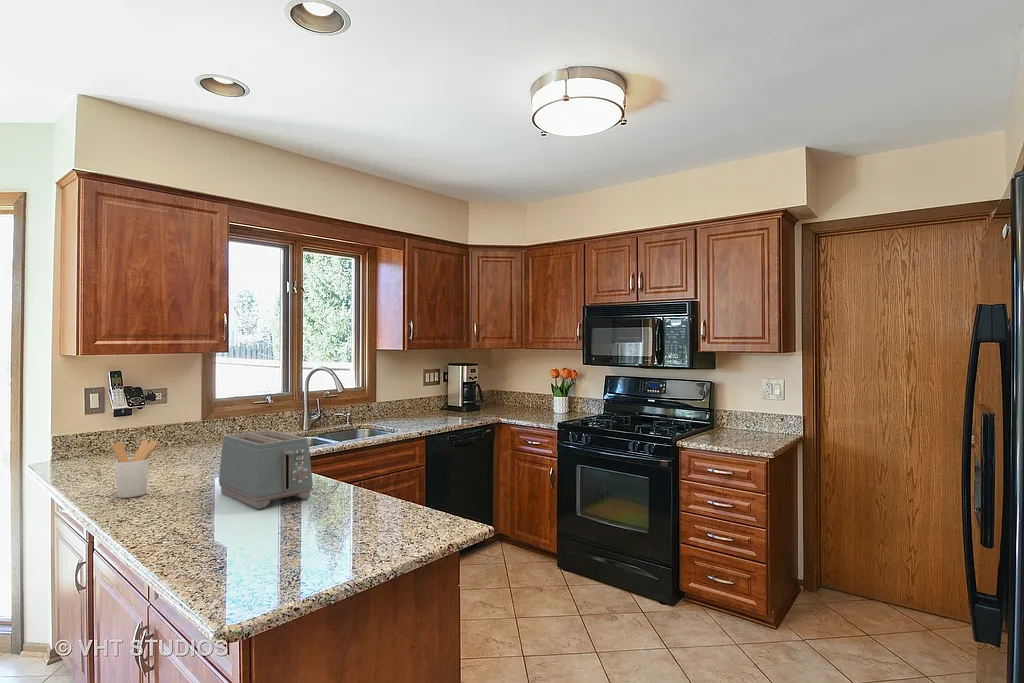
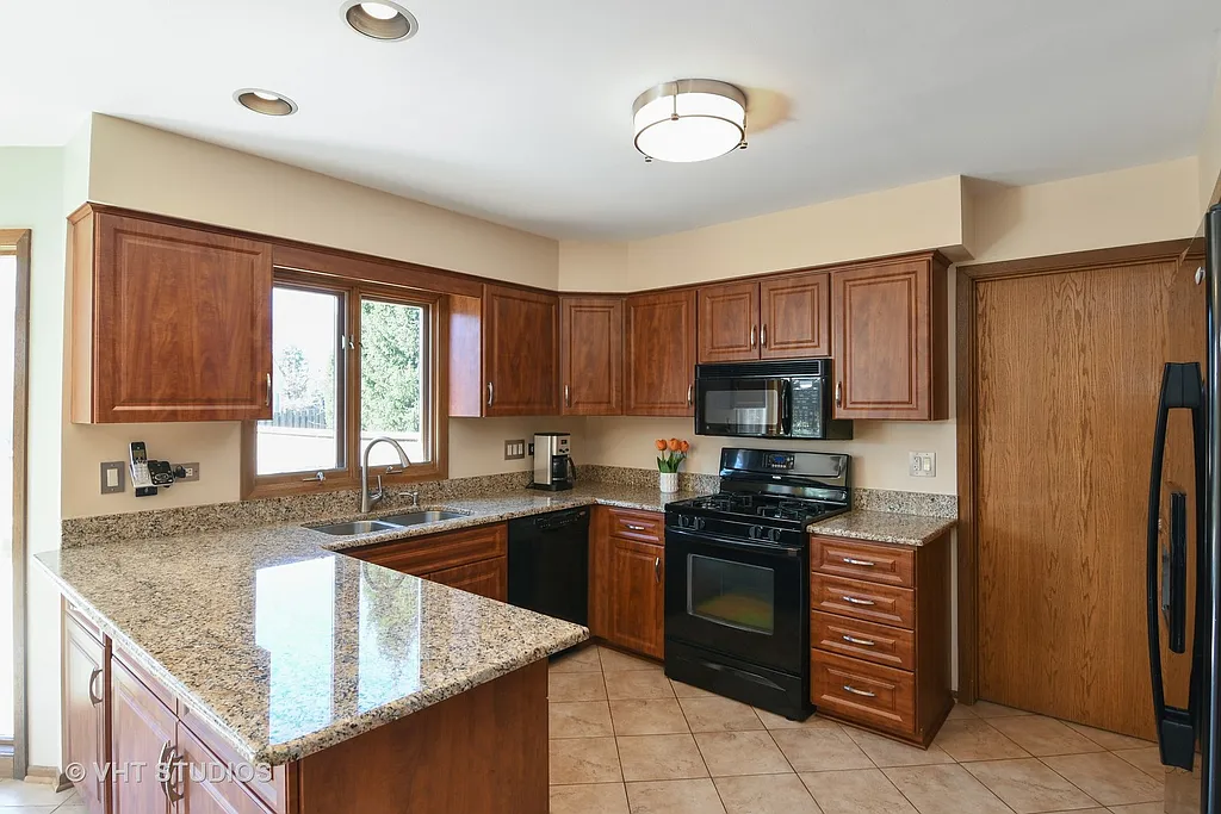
- utensil holder [112,439,159,499]
- toaster [218,429,314,510]
